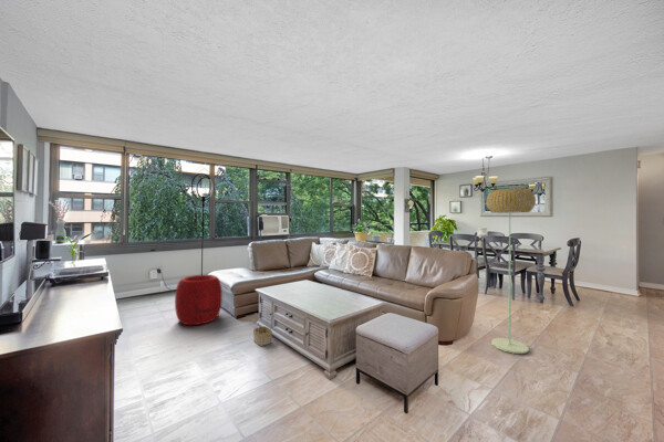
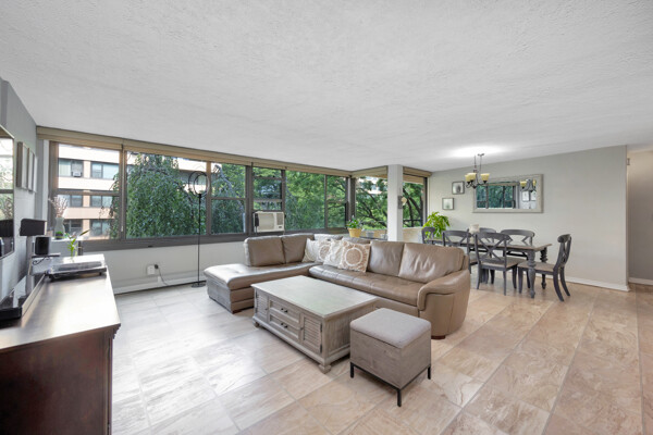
- basket [252,309,273,347]
- floor lamp [485,188,537,355]
- pouf [174,274,224,326]
